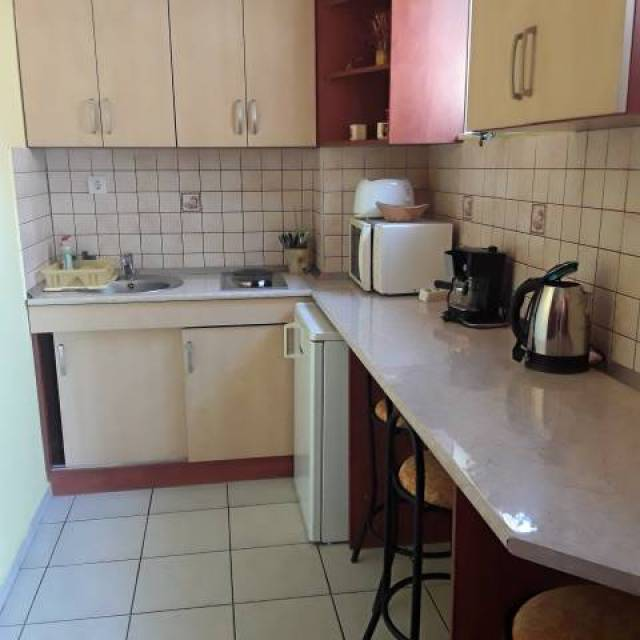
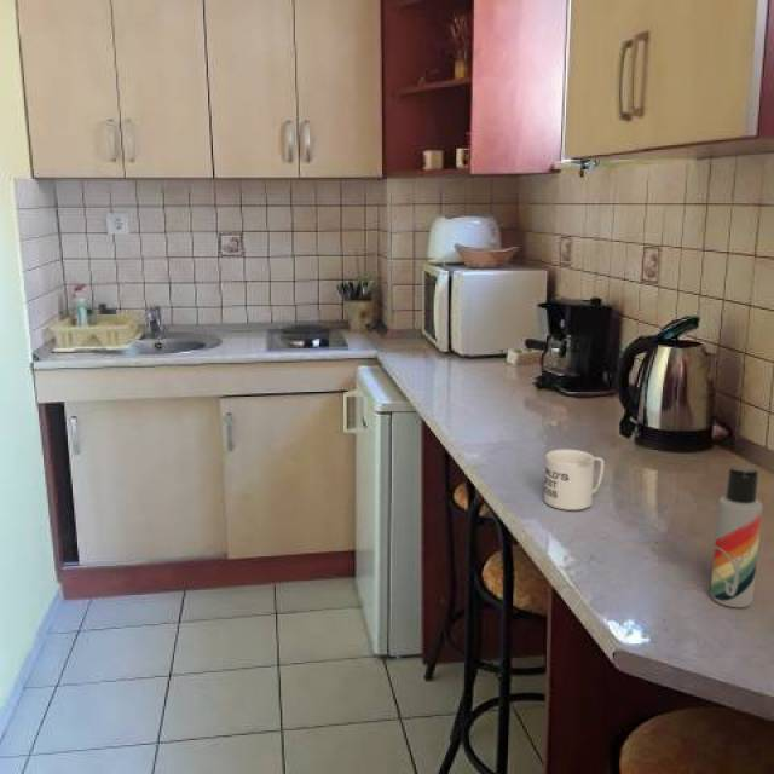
+ mug [543,449,606,512]
+ lotion bottle [710,467,763,608]
